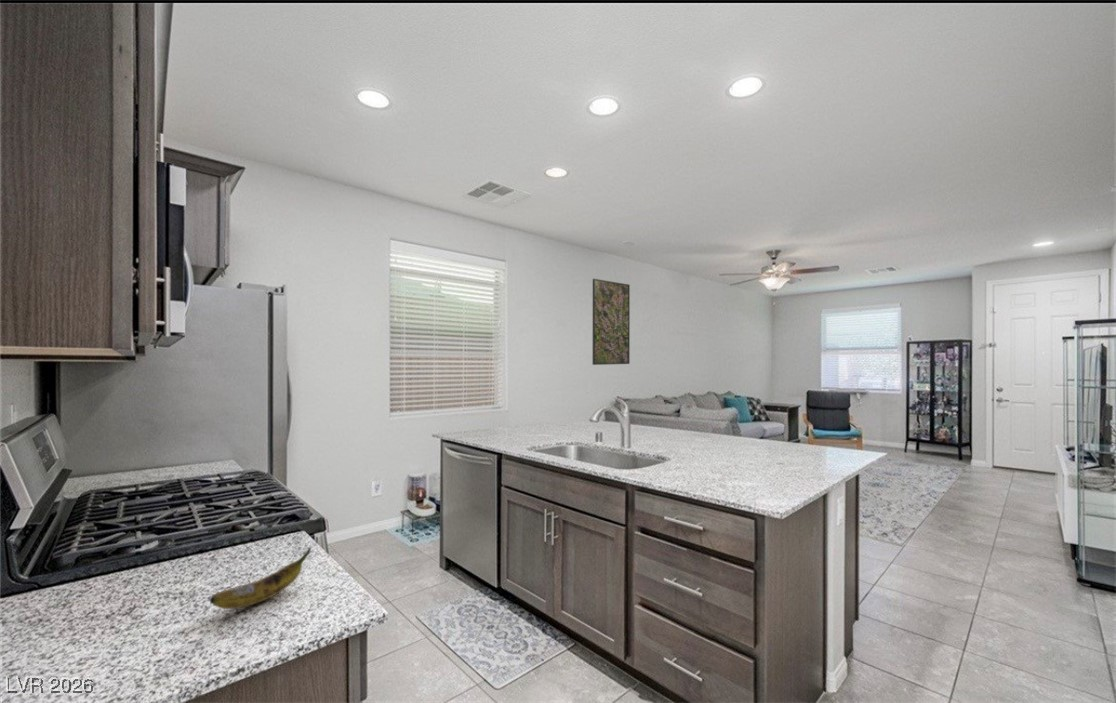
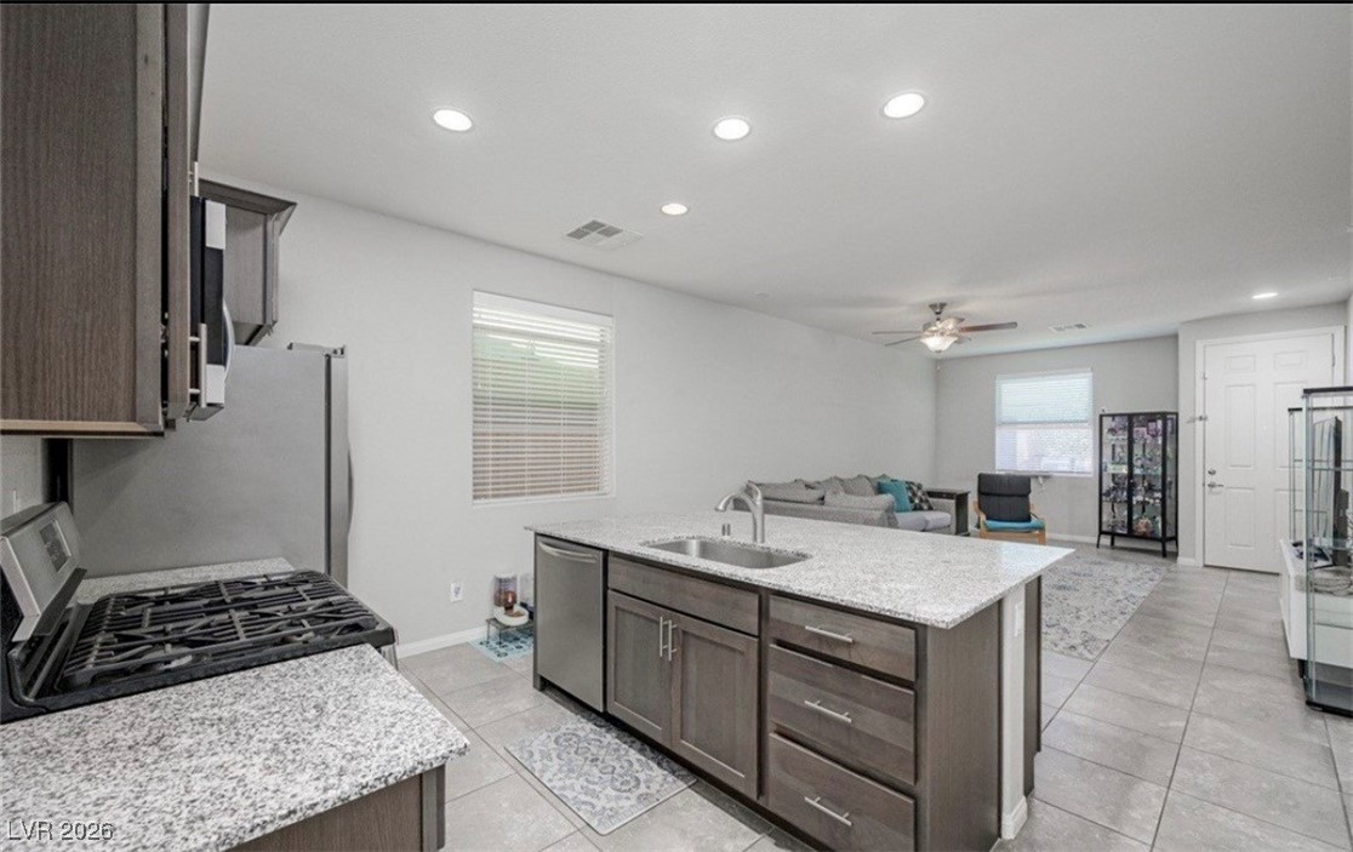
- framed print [592,278,631,366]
- banana [209,547,312,610]
